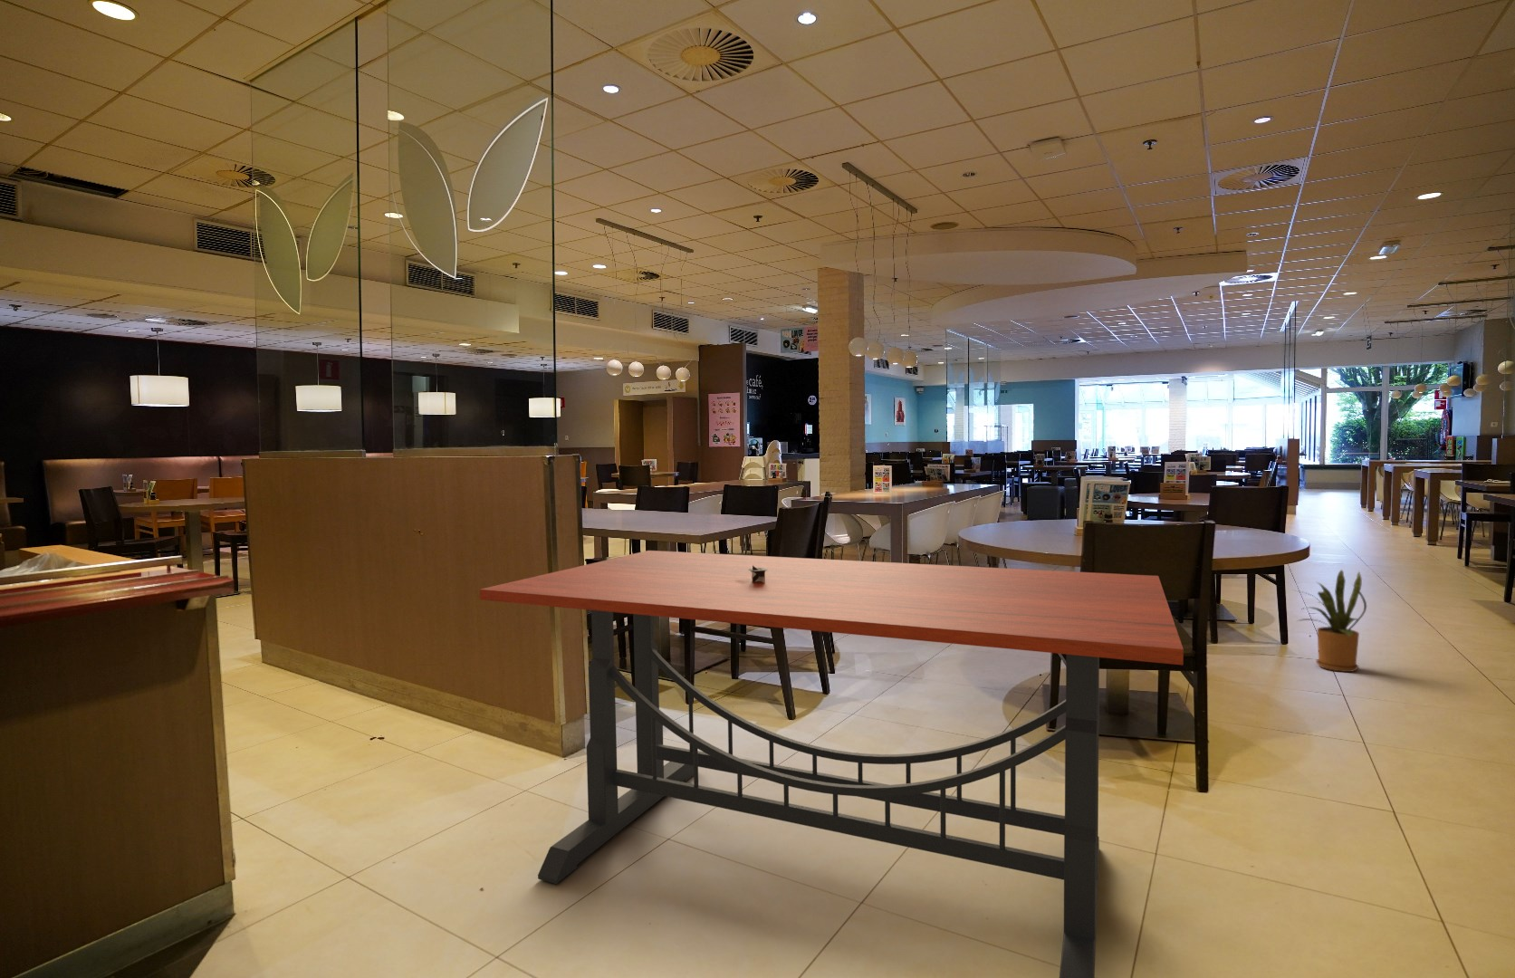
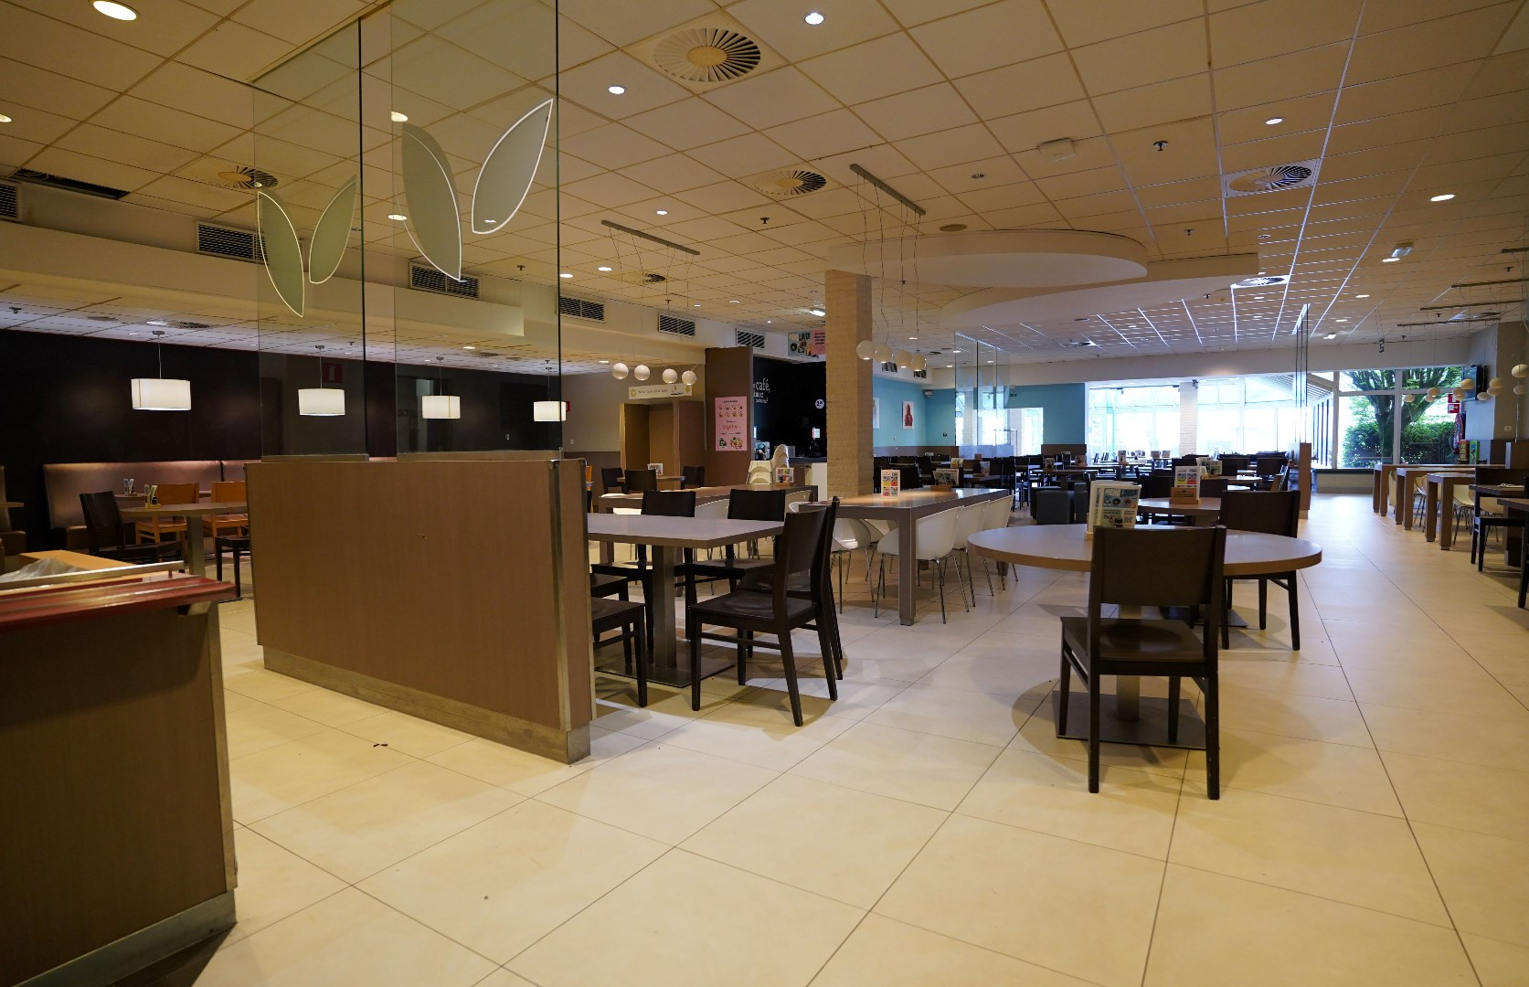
- house plant [1291,568,1367,673]
- architectural model [738,566,781,587]
- dining table [479,550,1185,978]
